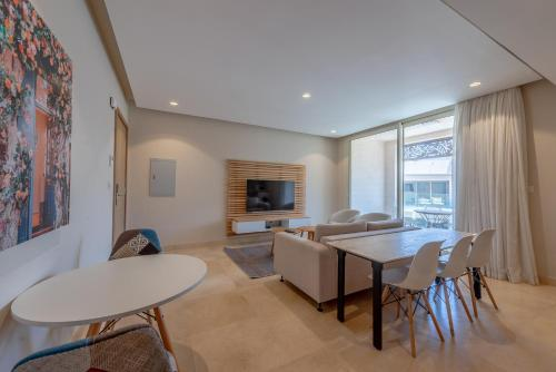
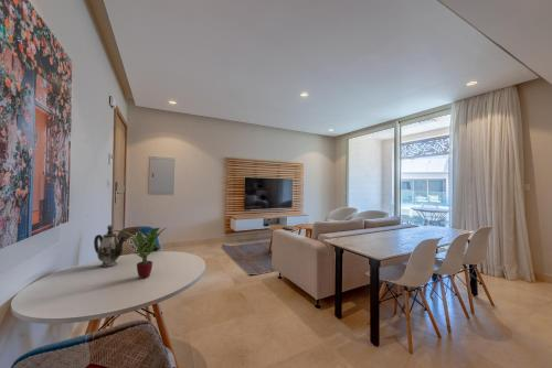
+ potted plant [112,227,167,279]
+ teapot [93,224,128,268]
